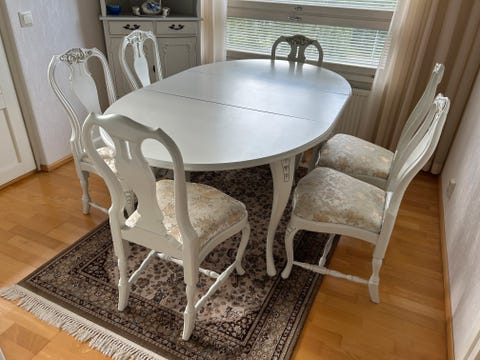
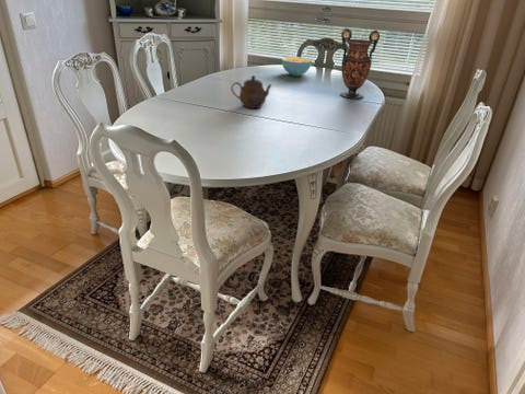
+ vase [339,27,381,100]
+ cereal bowl [281,56,313,77]
+ teapot [230,74,272,109]
